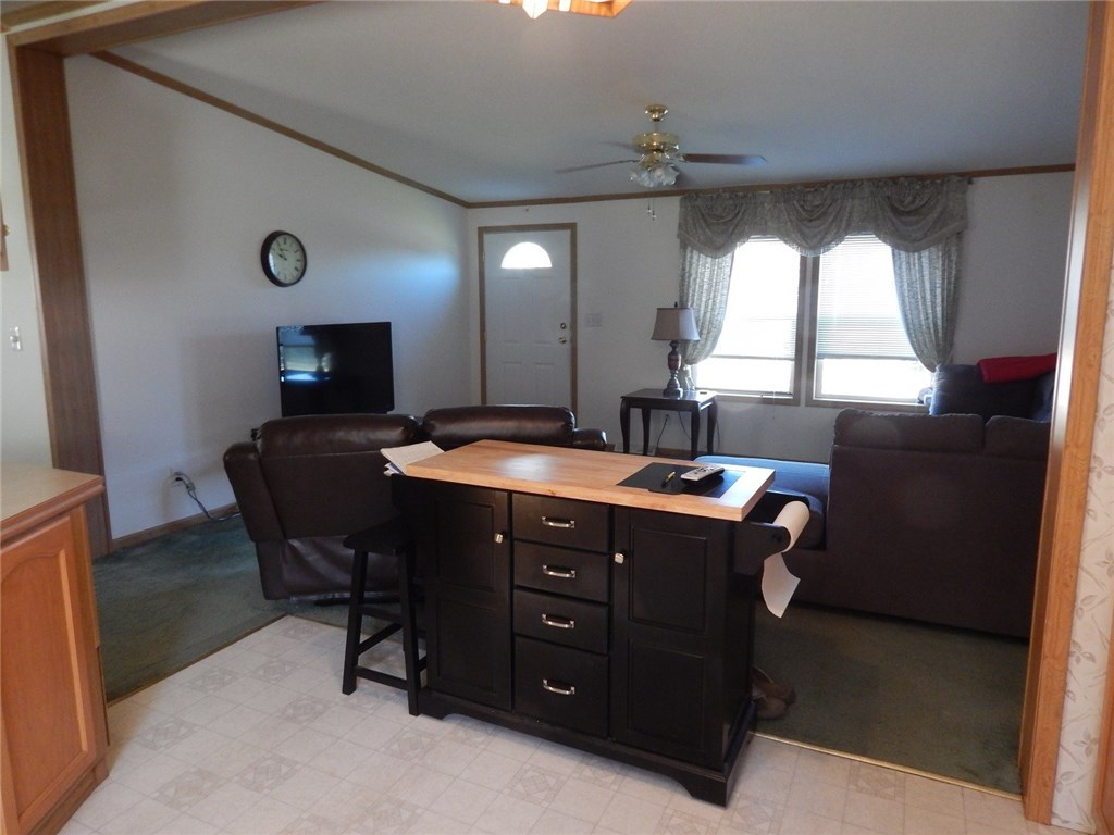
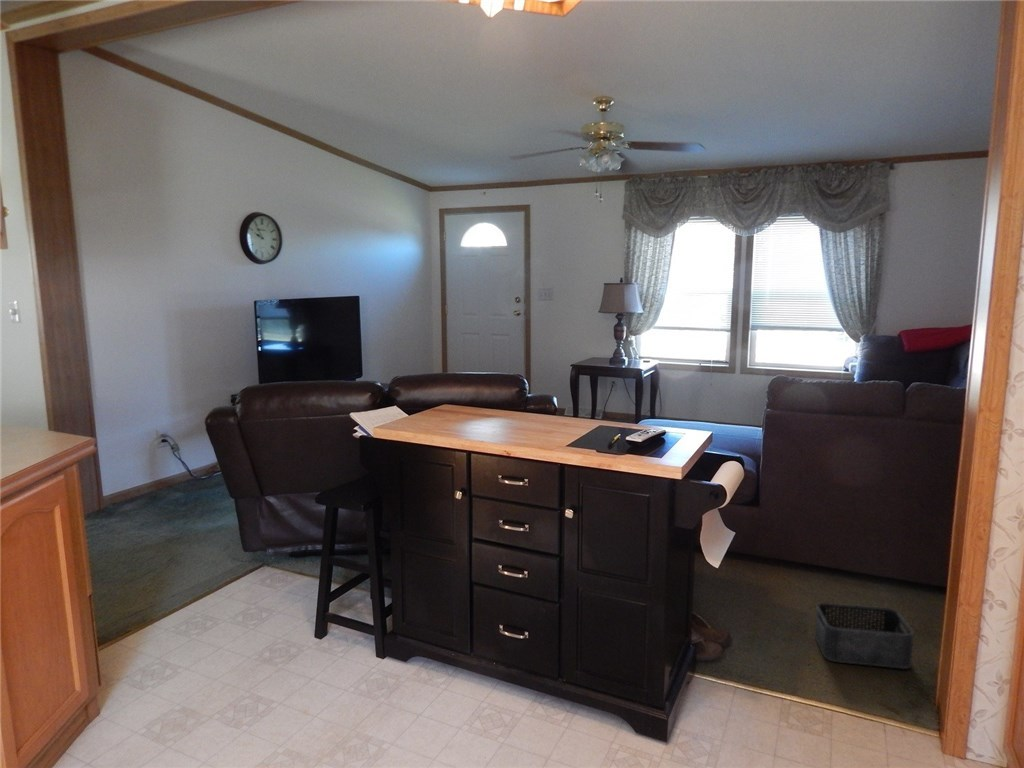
+ storage bin [814,602,914,670]
